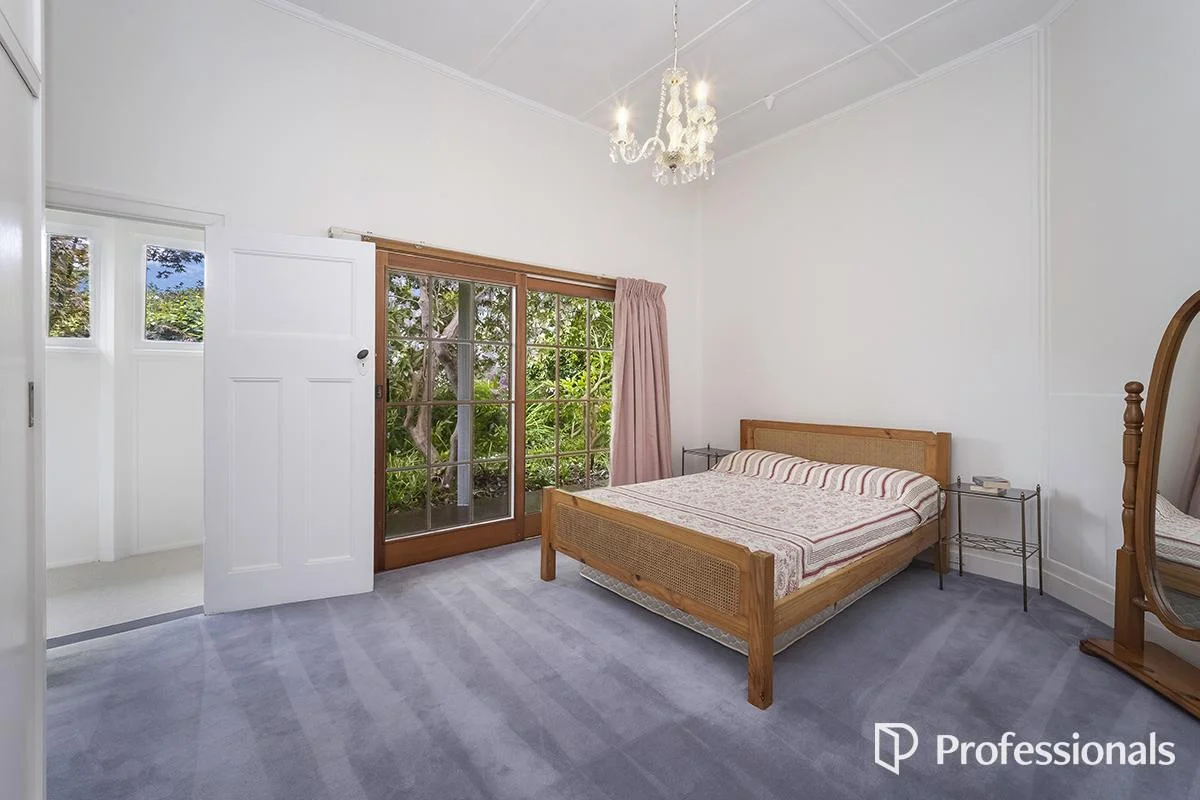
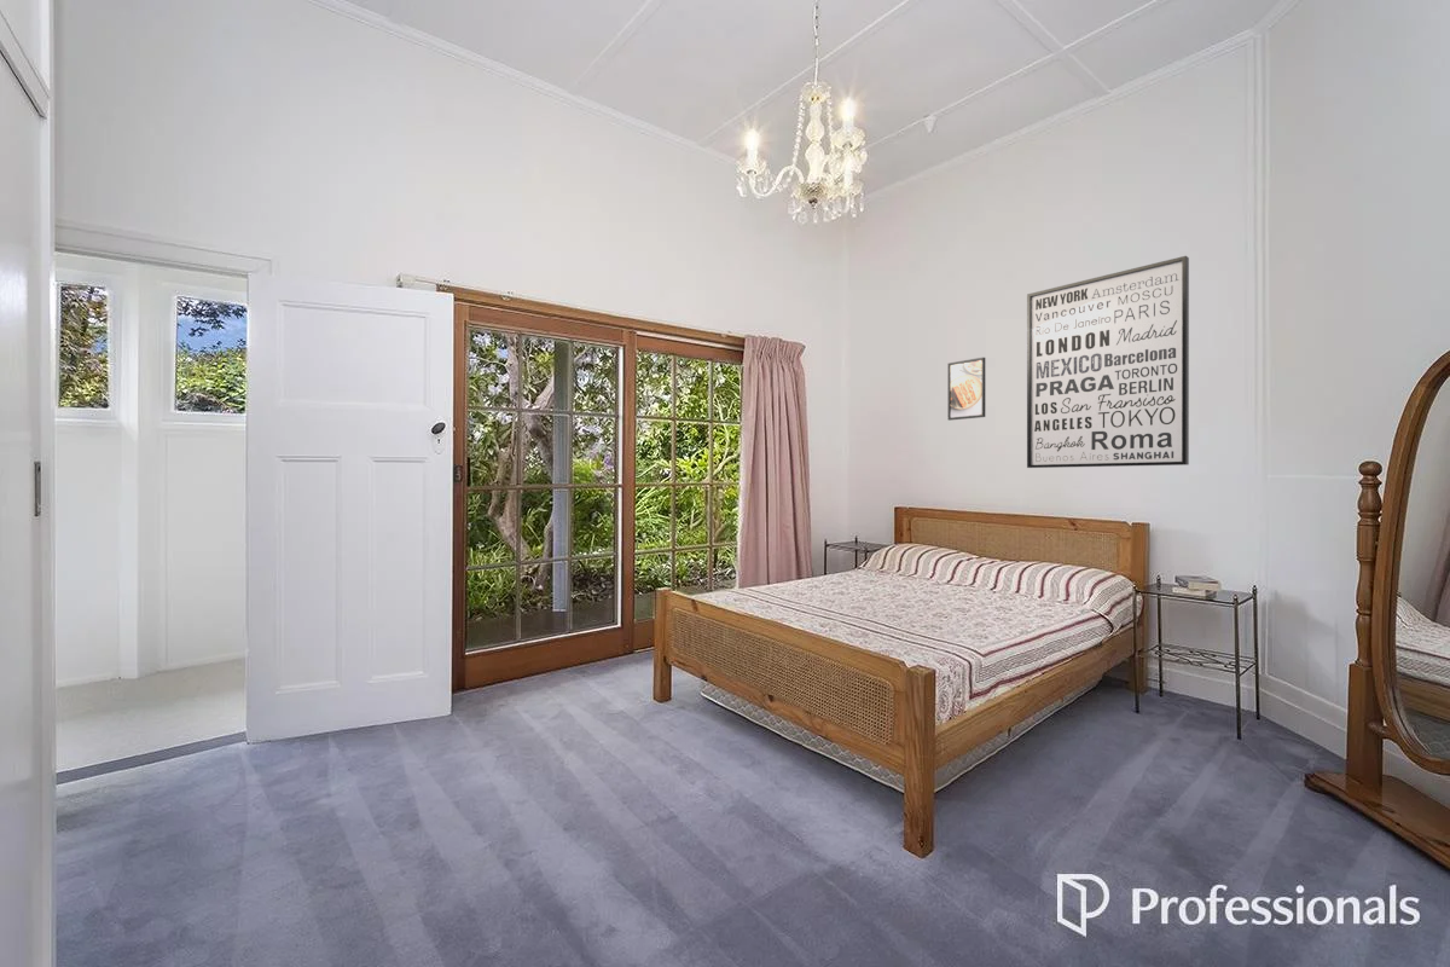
+ wall art [1026,255,1190,469]
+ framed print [946,357,986,422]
